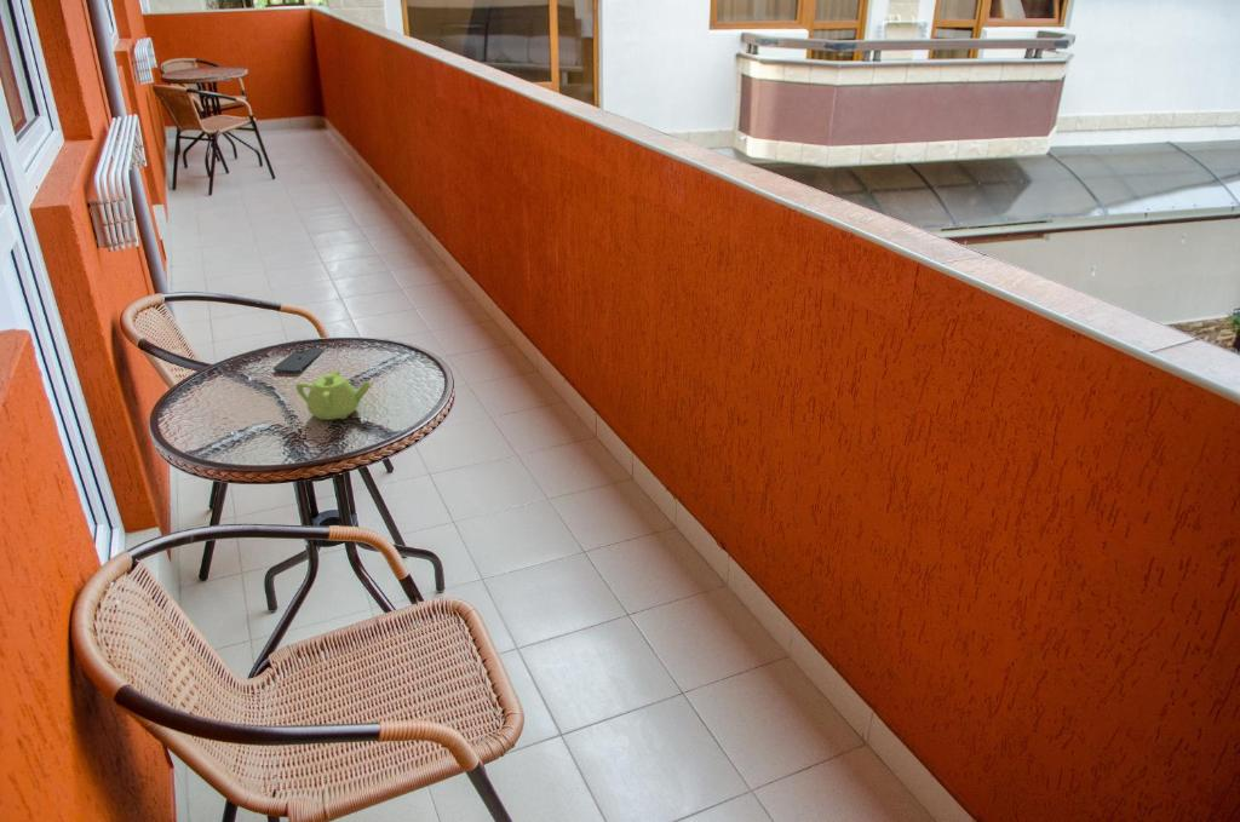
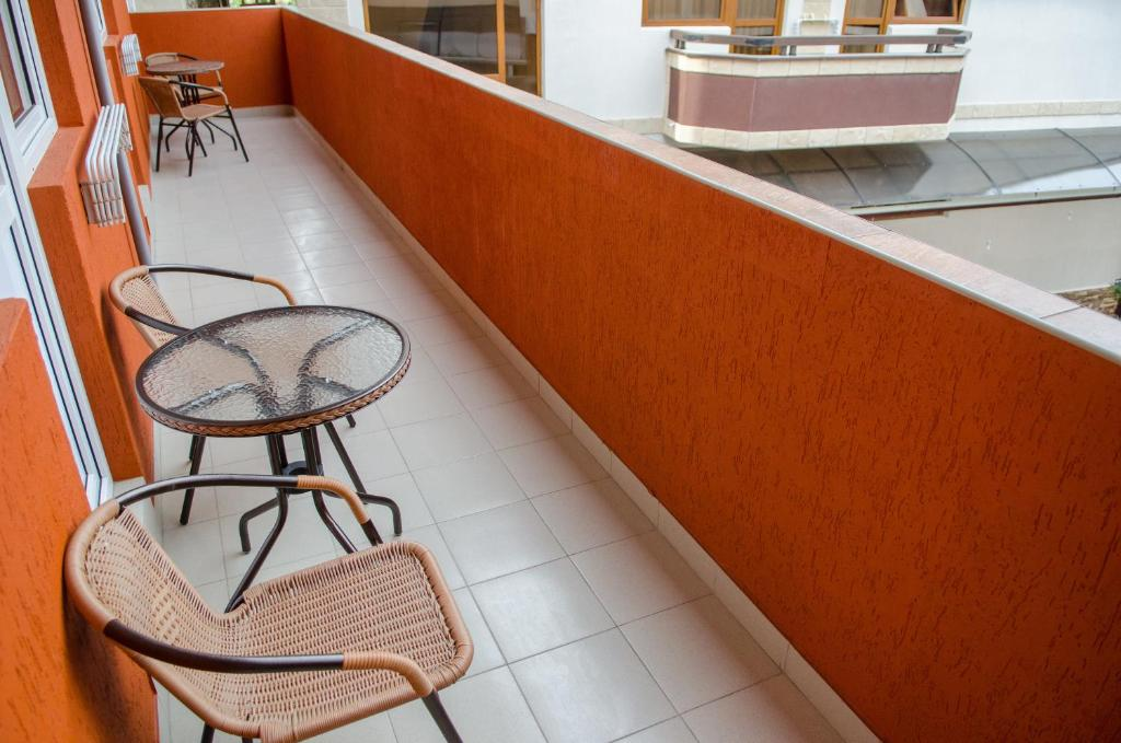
- teapot [294,369,373,421]
- smartphone [272,346,326,373]
